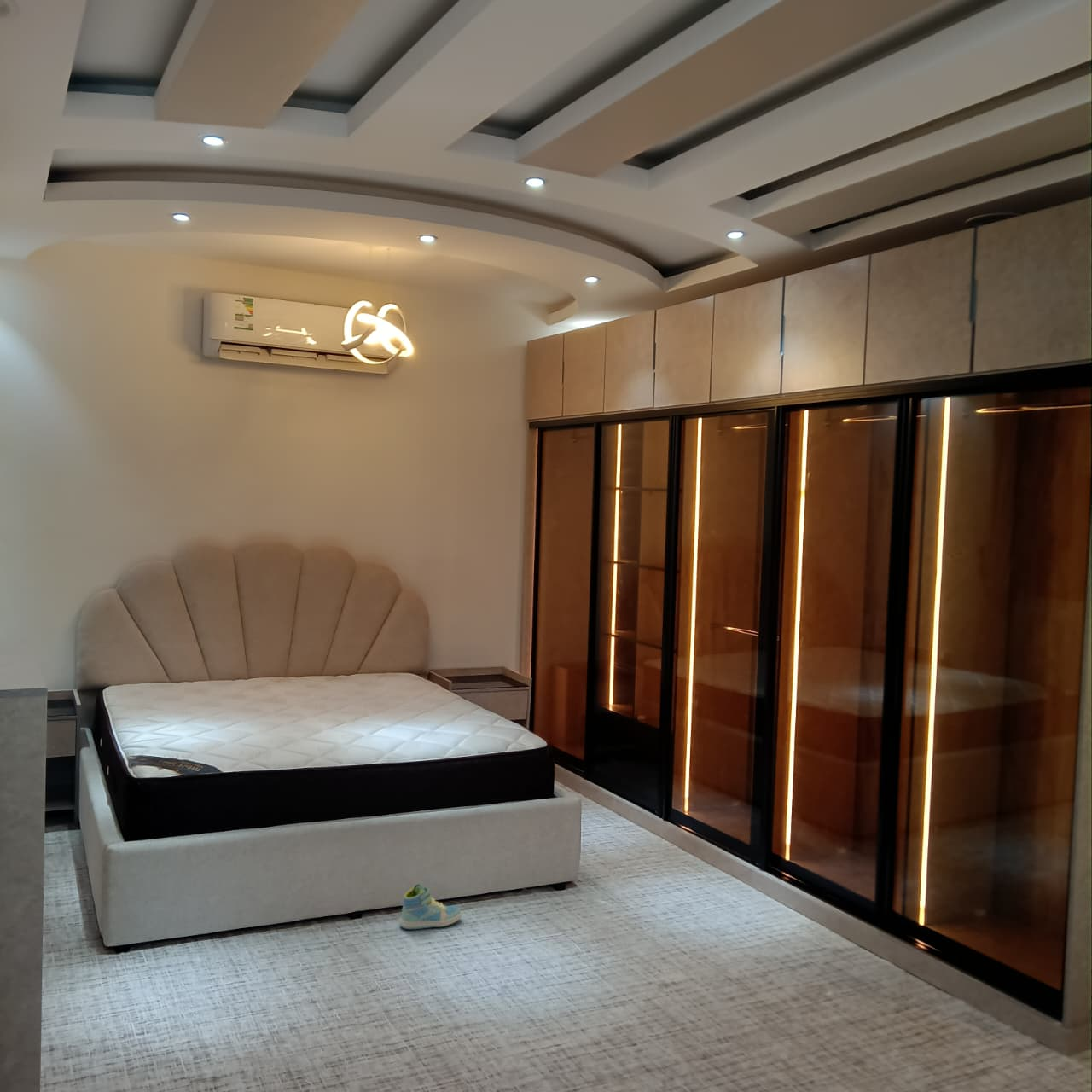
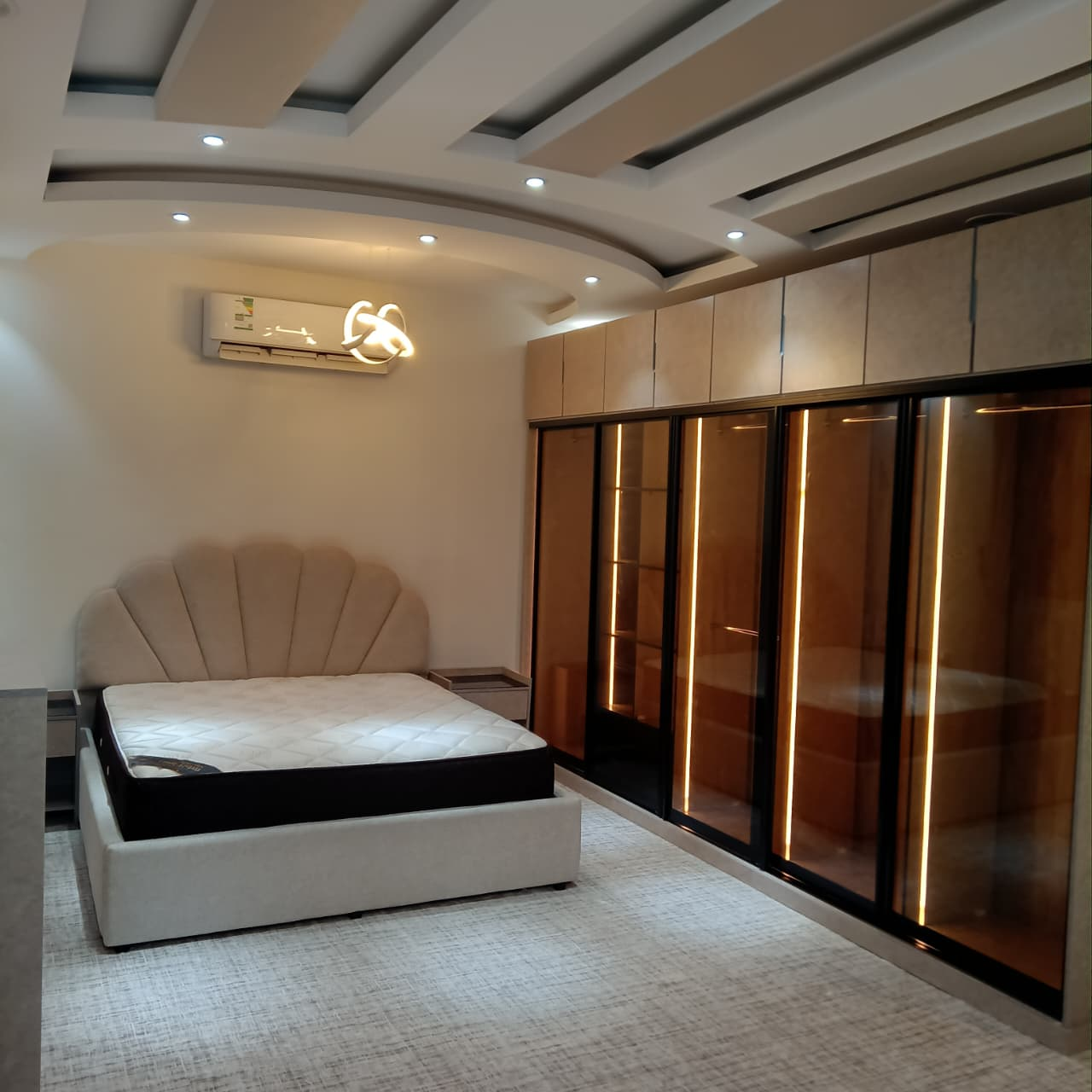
- sneaker [399,883,462,930]
